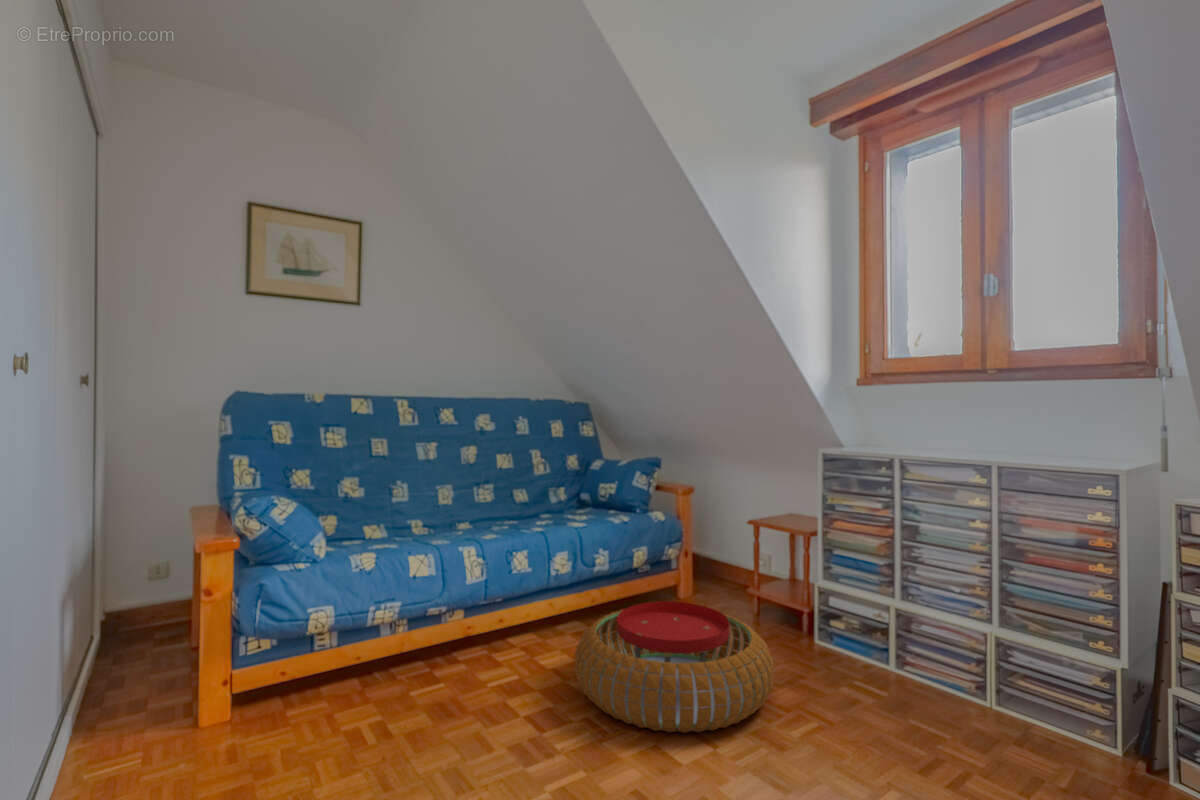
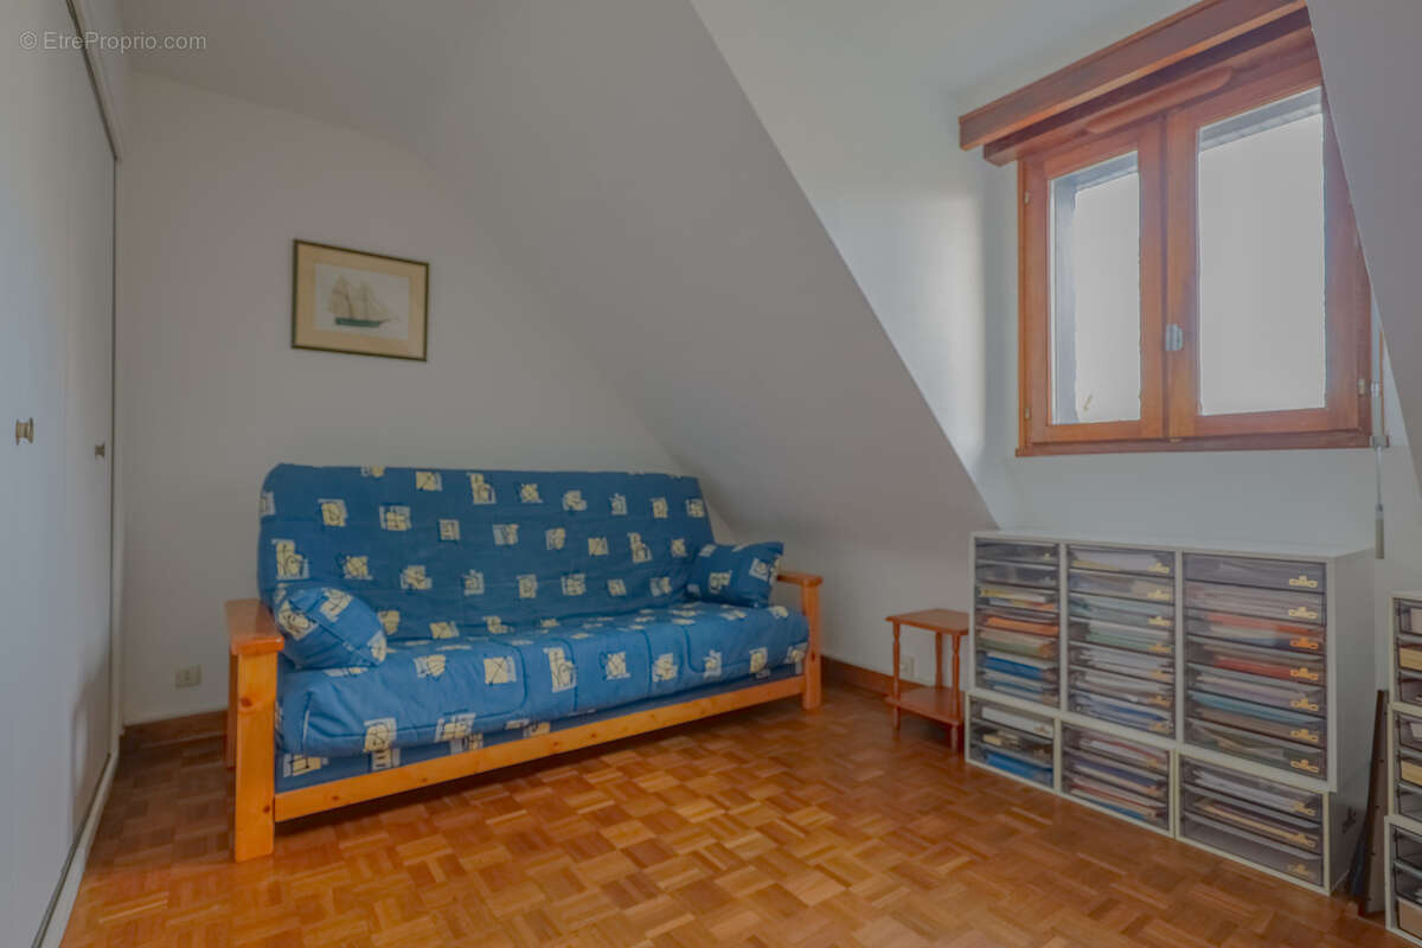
- pouf [574,600,775,734]
